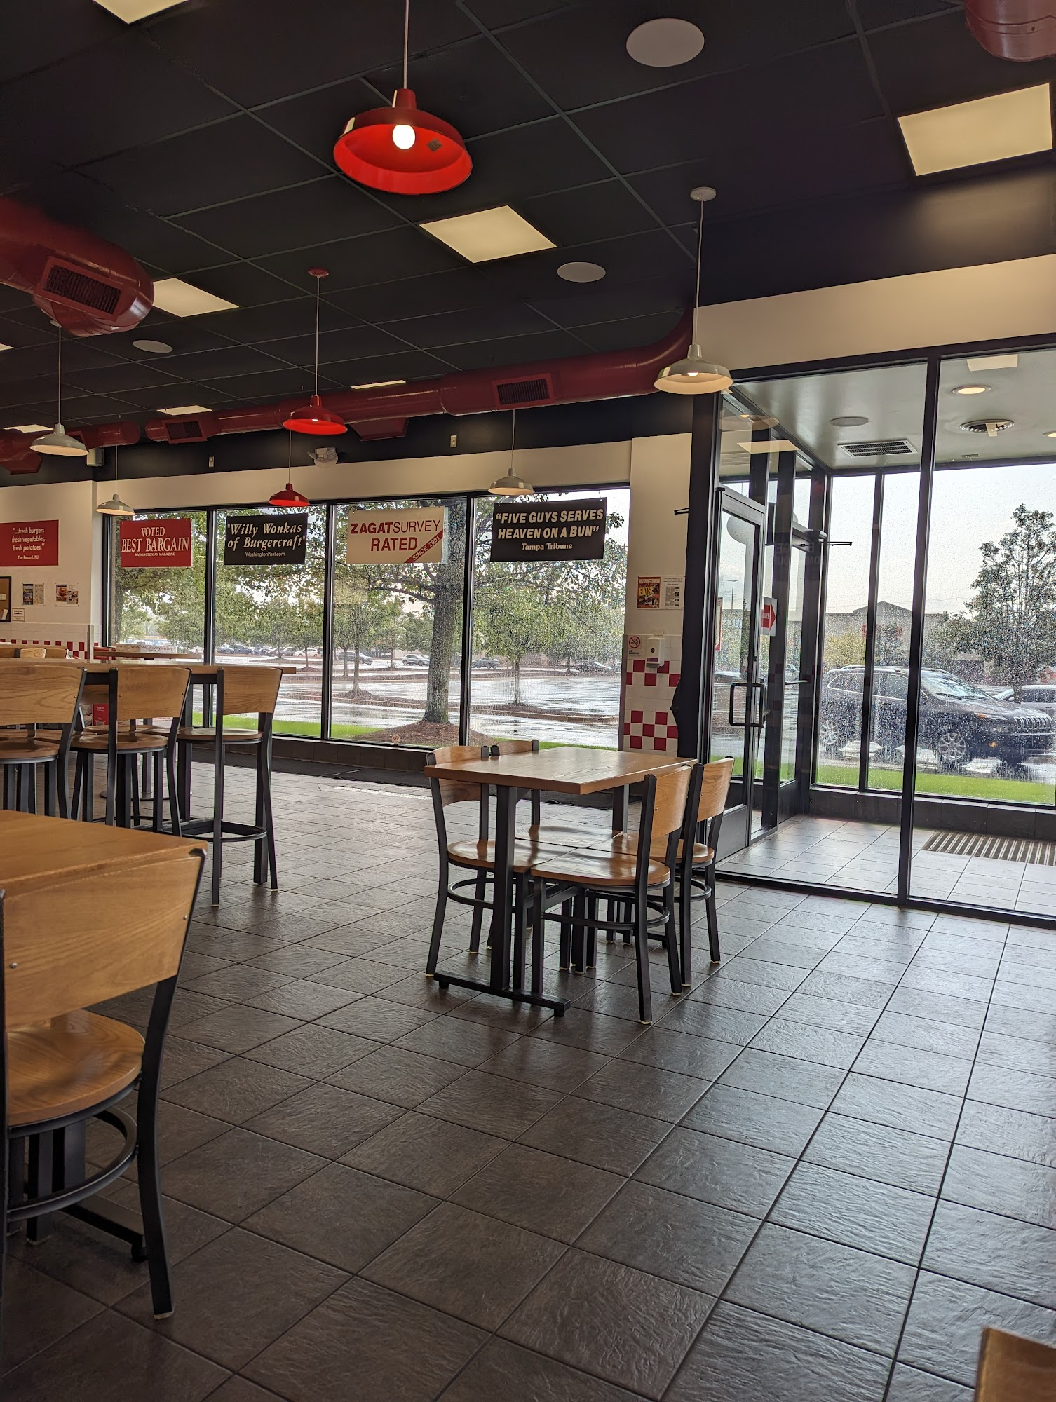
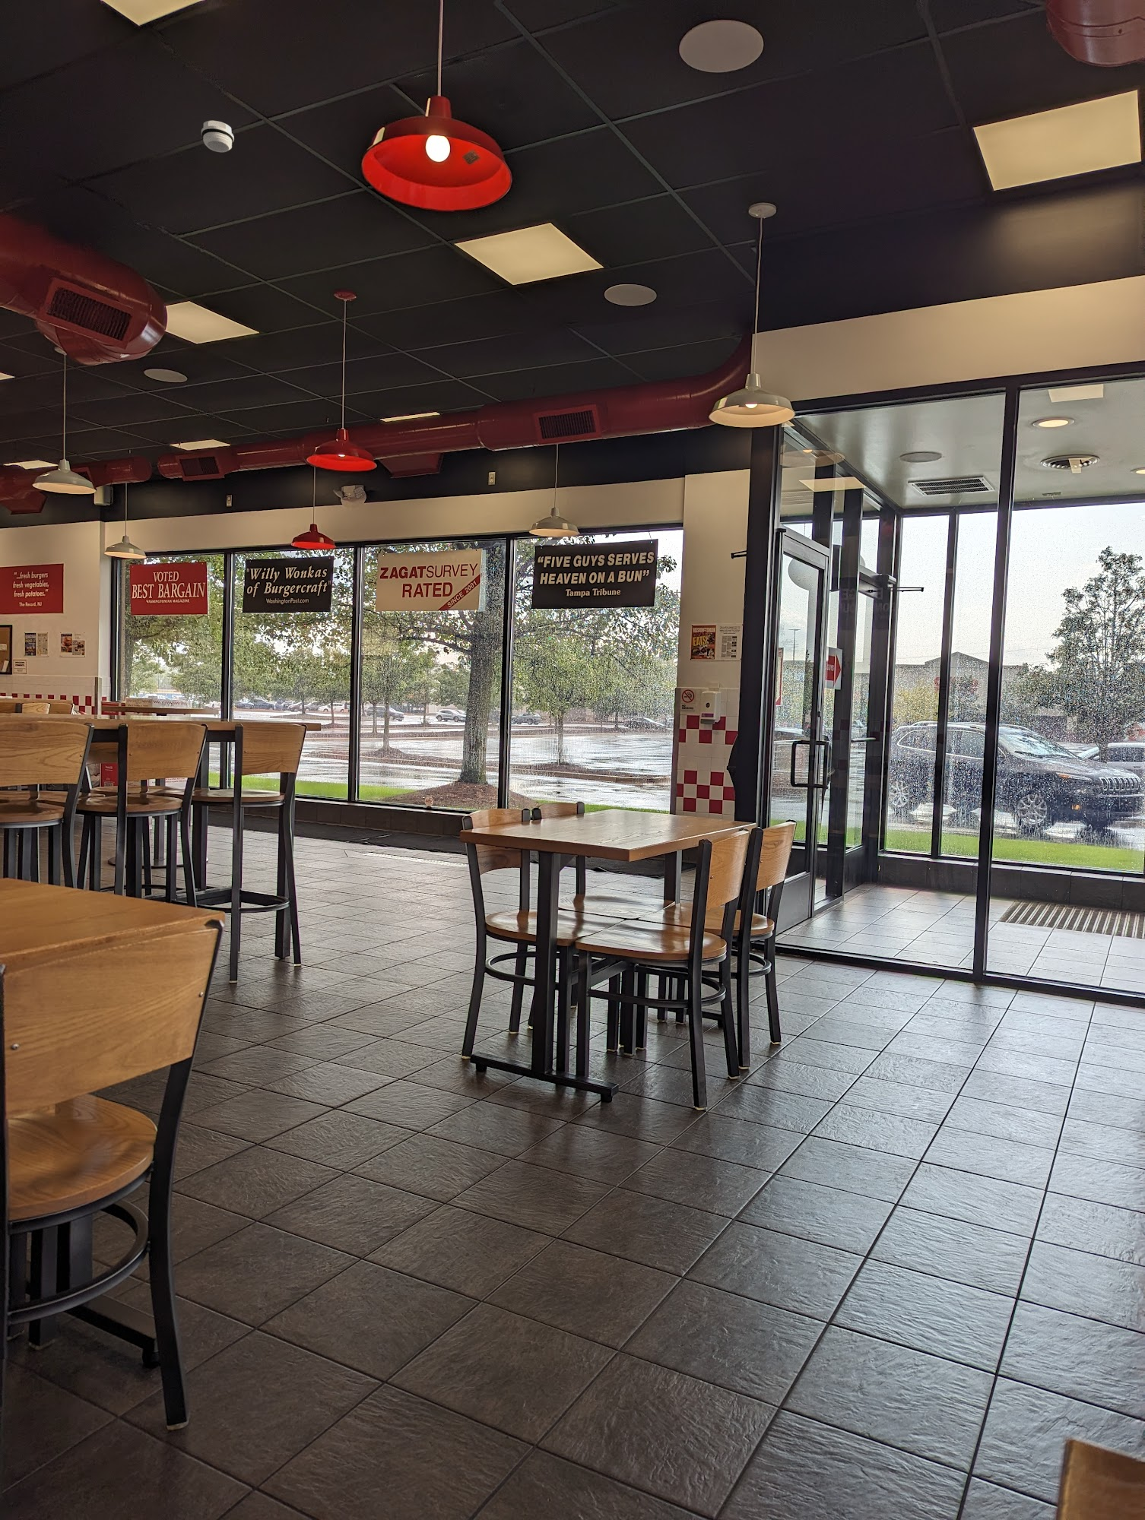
+ smoke detector [201,120,235,153]
